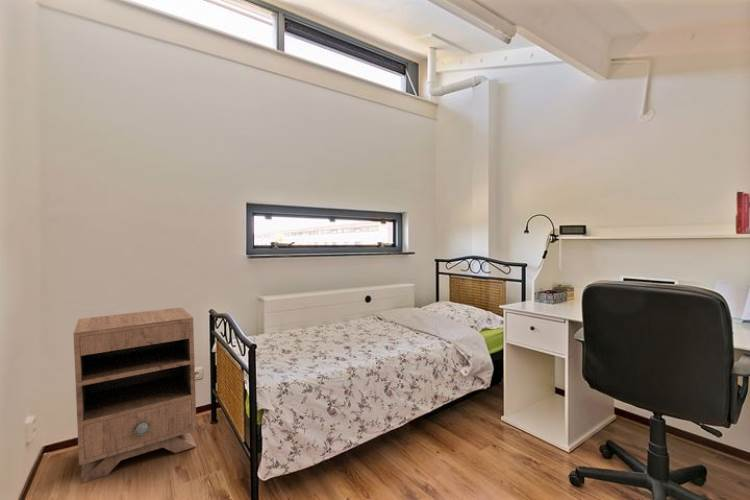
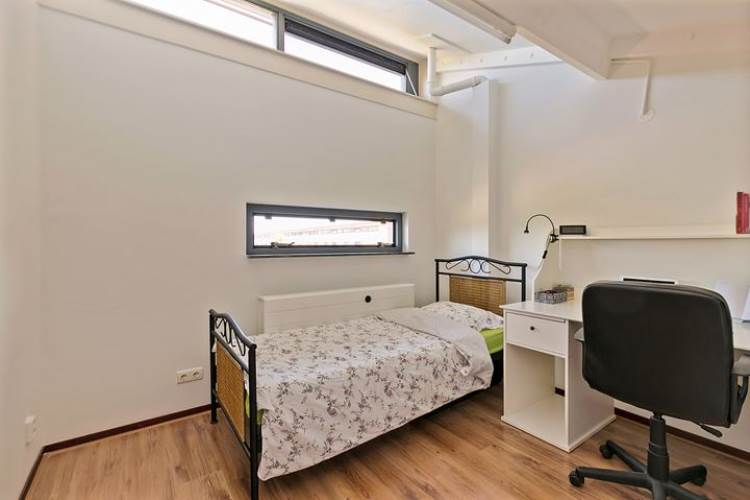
- nightstand [73,306,197,485]
